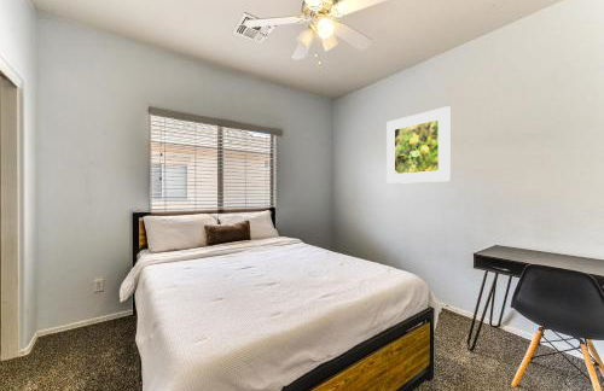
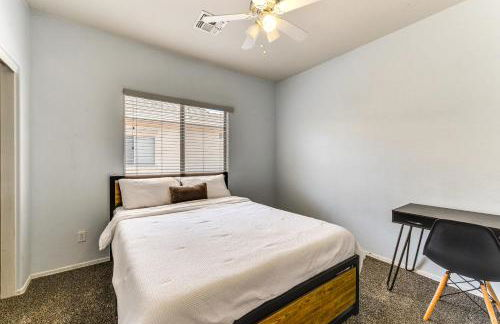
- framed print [385,105,451,185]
